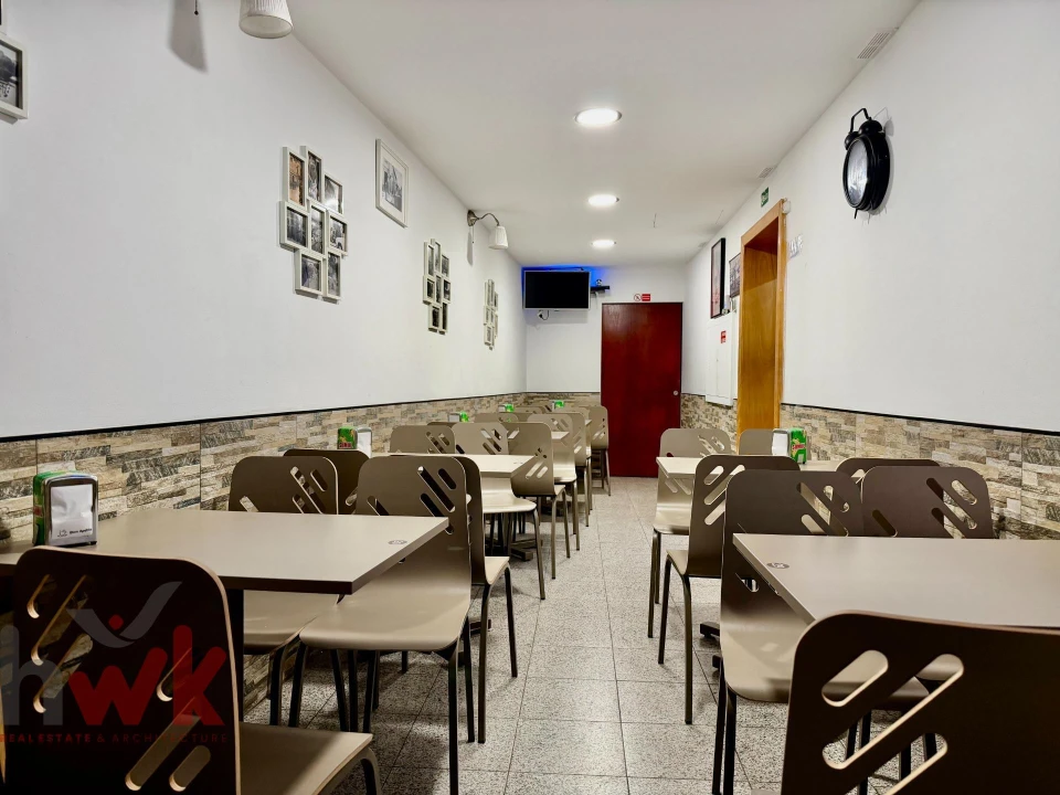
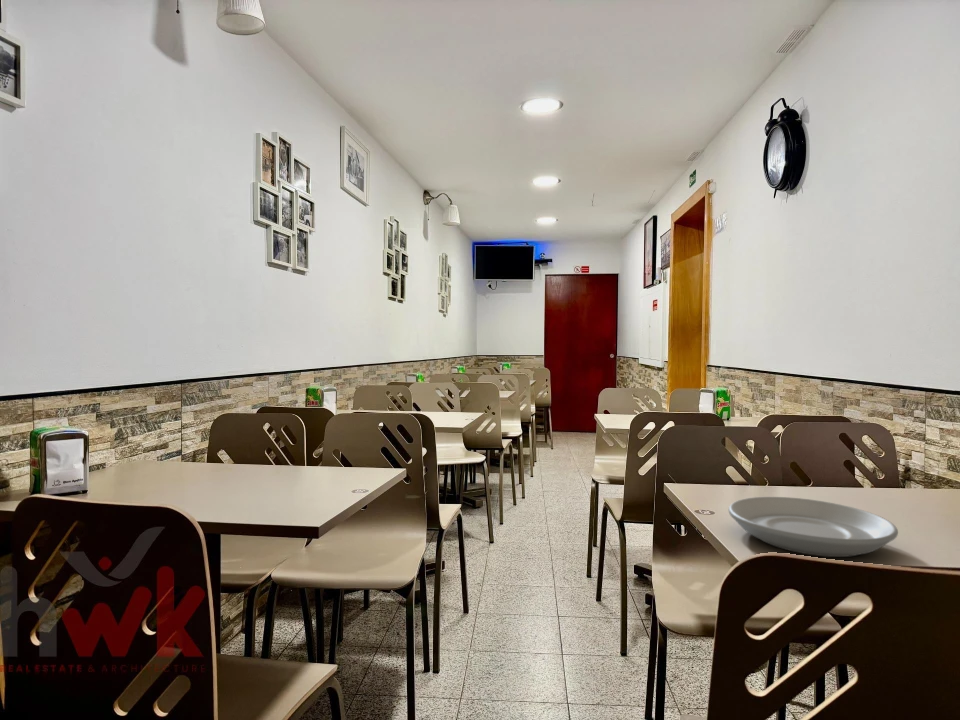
+ plate [728,496,899,558]
